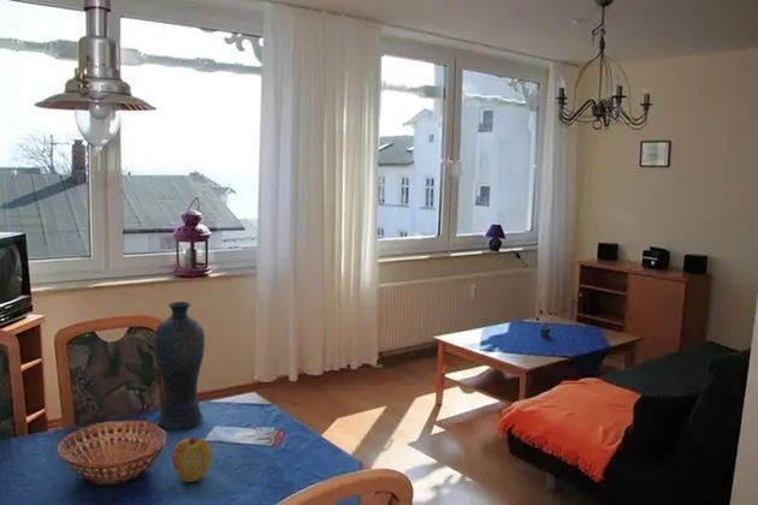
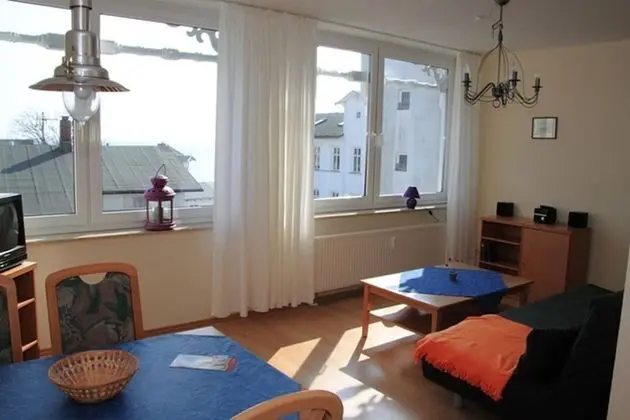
- apple [171,436,213,483]
- vase [153,301,206,430]
